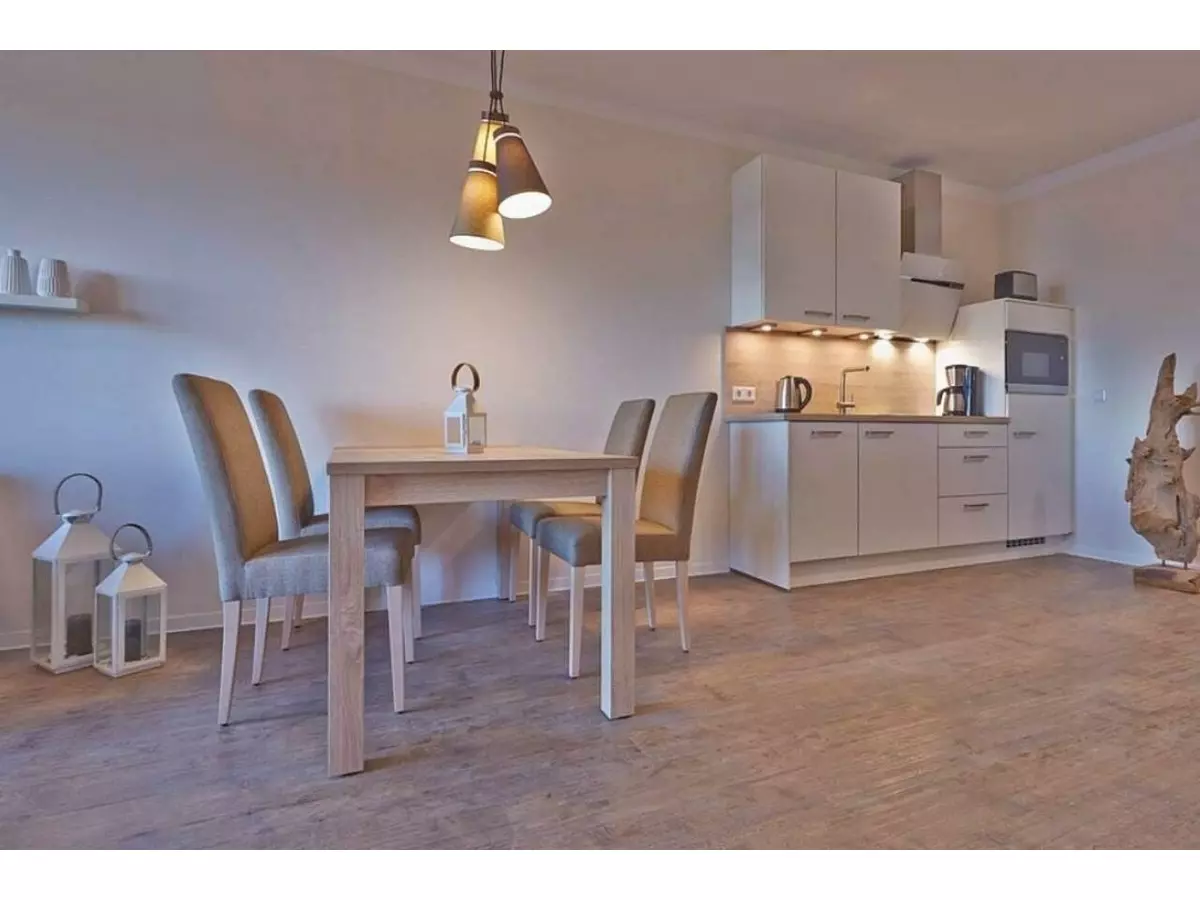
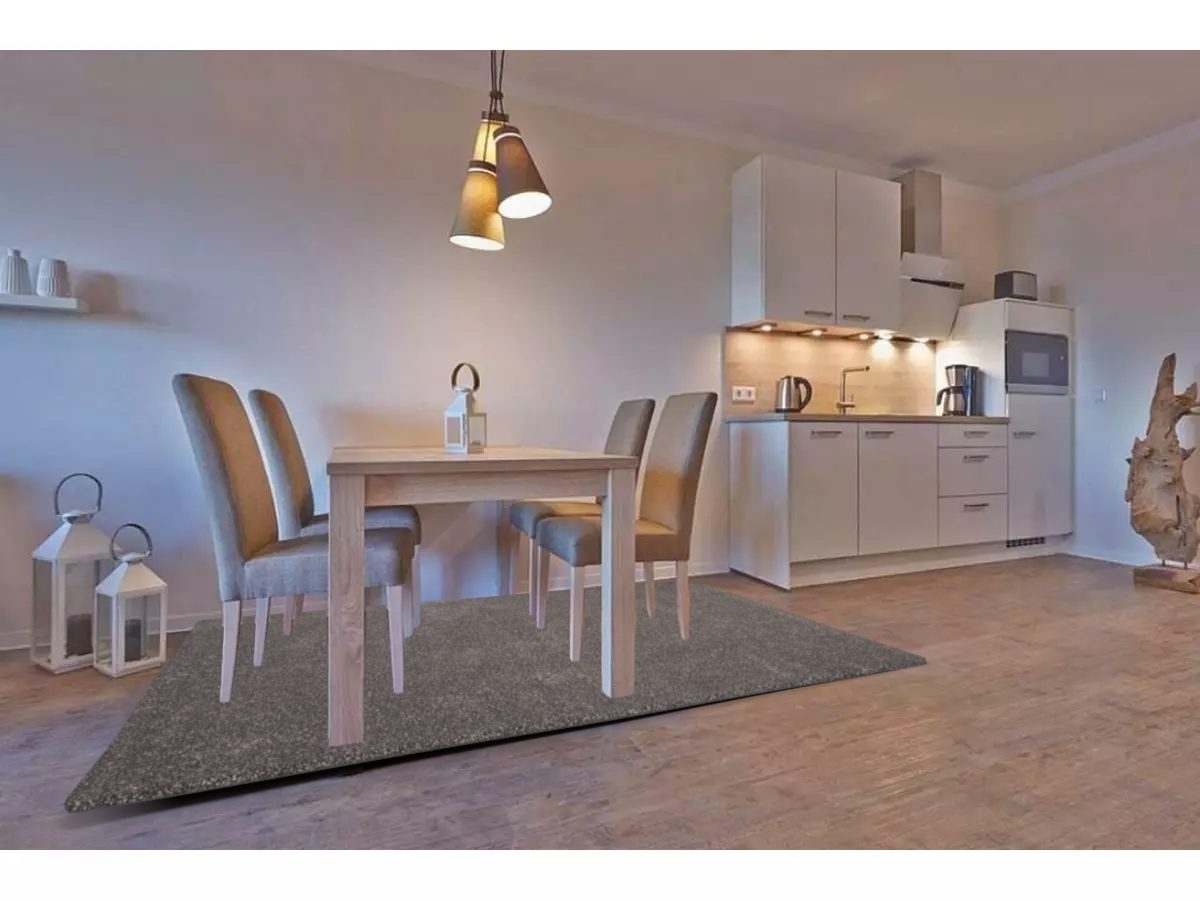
+ rug [63,580,927,814]
